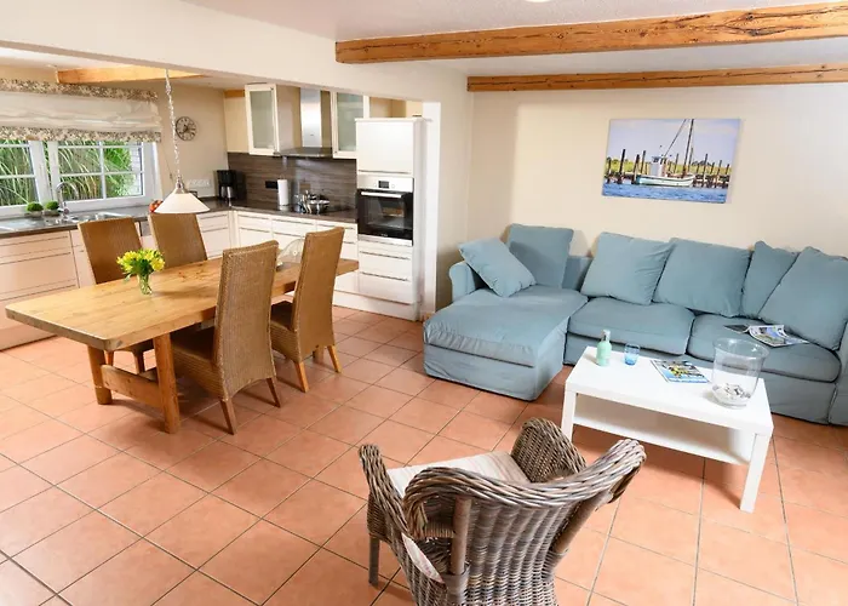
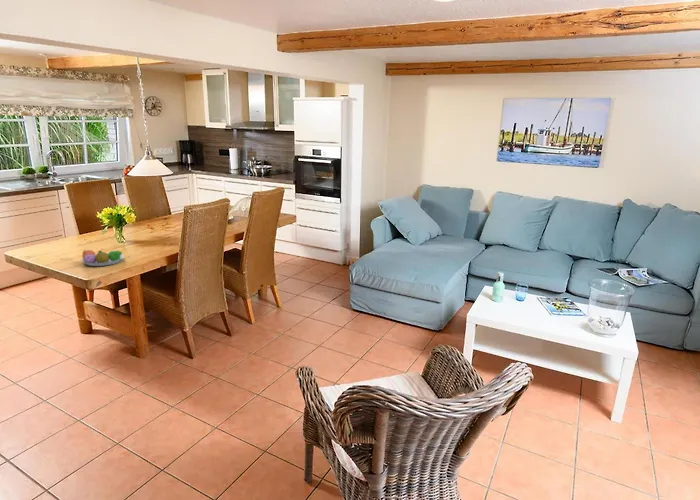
+ fruit bowl [80,249,125,267]
